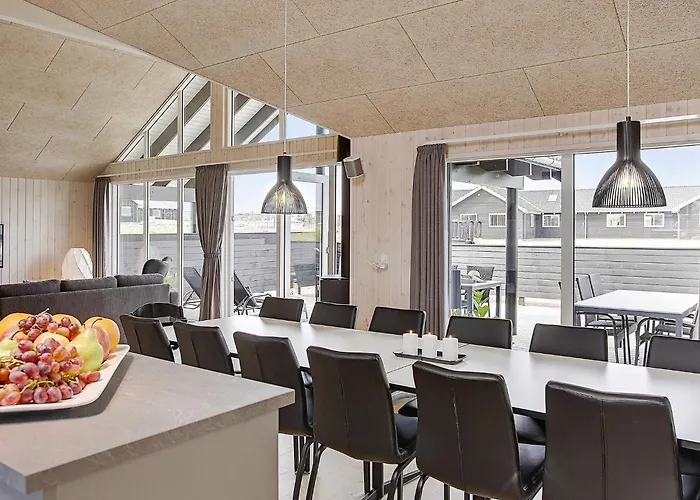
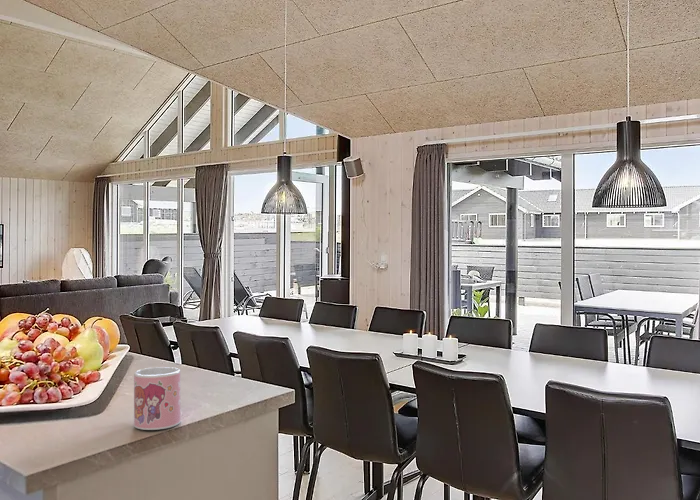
+ mug [133,366,182,431]
